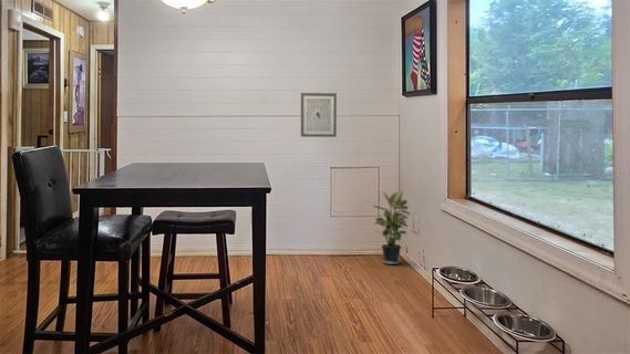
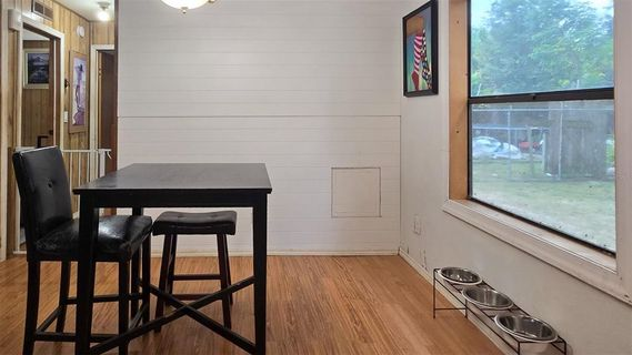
- potted plant [371,190,411,266]
- wall art [300,92,338,138]
